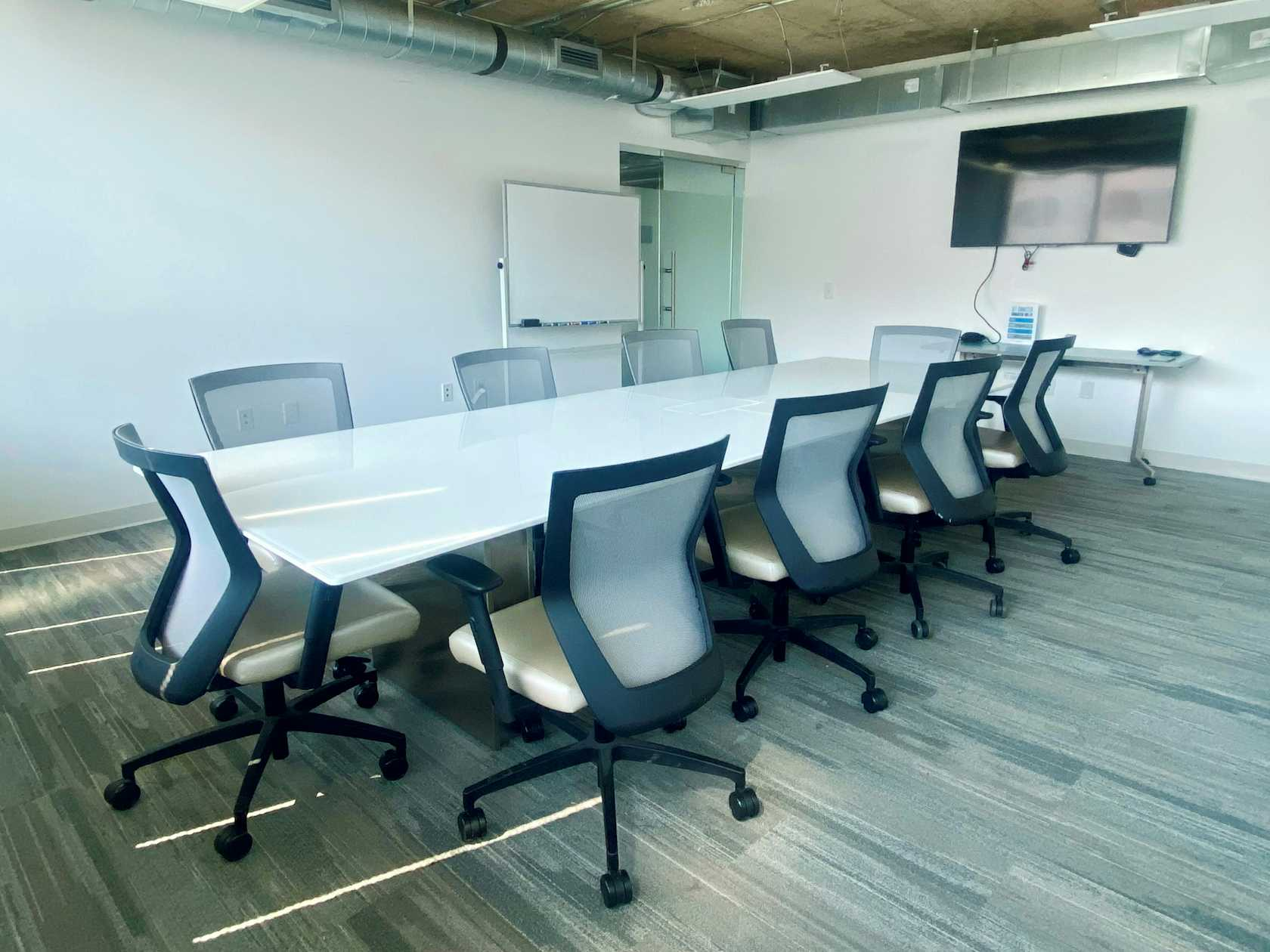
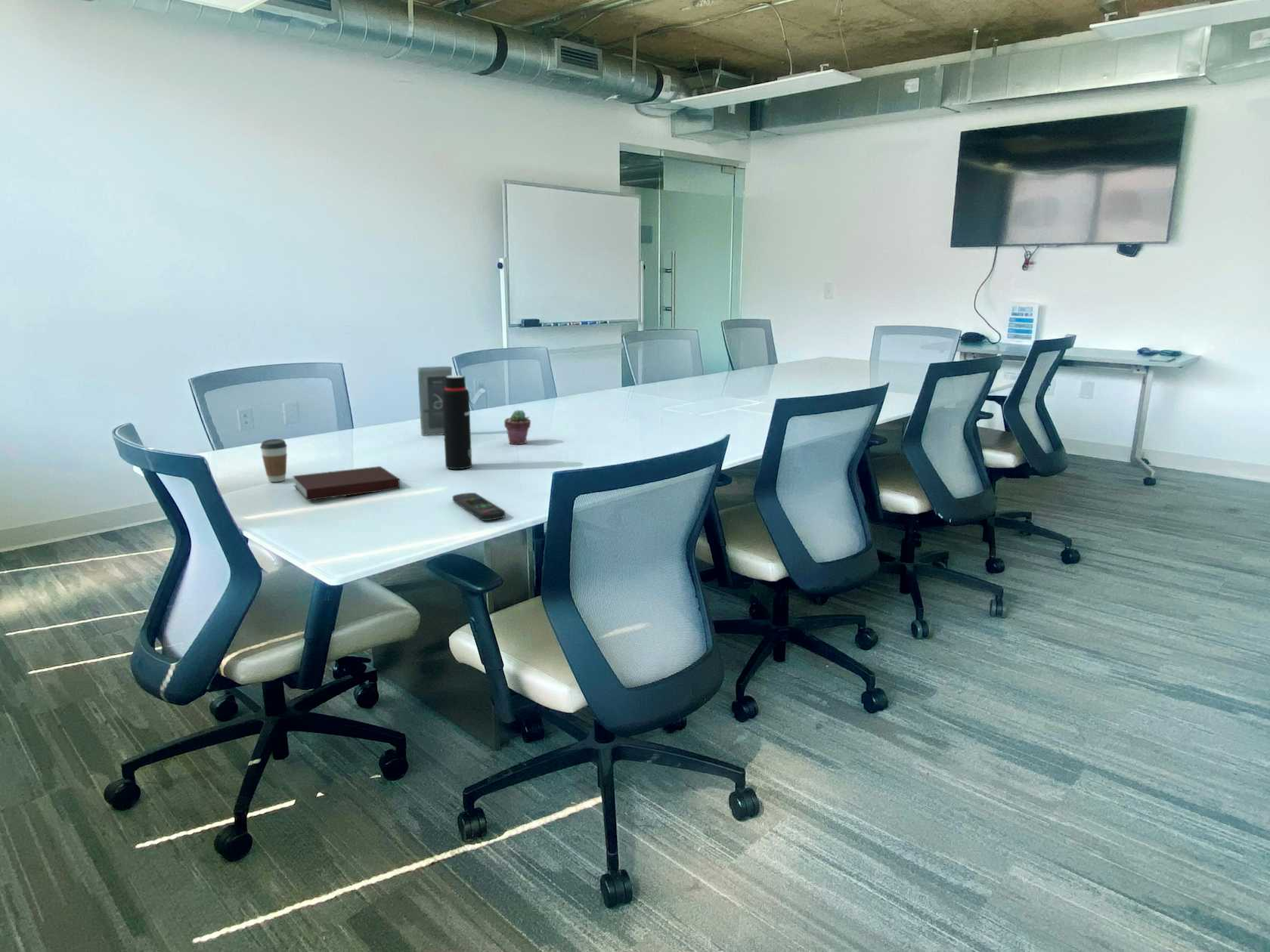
+ remote control [452,492,506,521]
+ potted succulent [503,409,531,446]
+ speaker [417,366,453,437]
+ notebook [292,465,401,502]
+ water bottle [442,375,472,470]
+ coffee cup [259,438,288,483]
